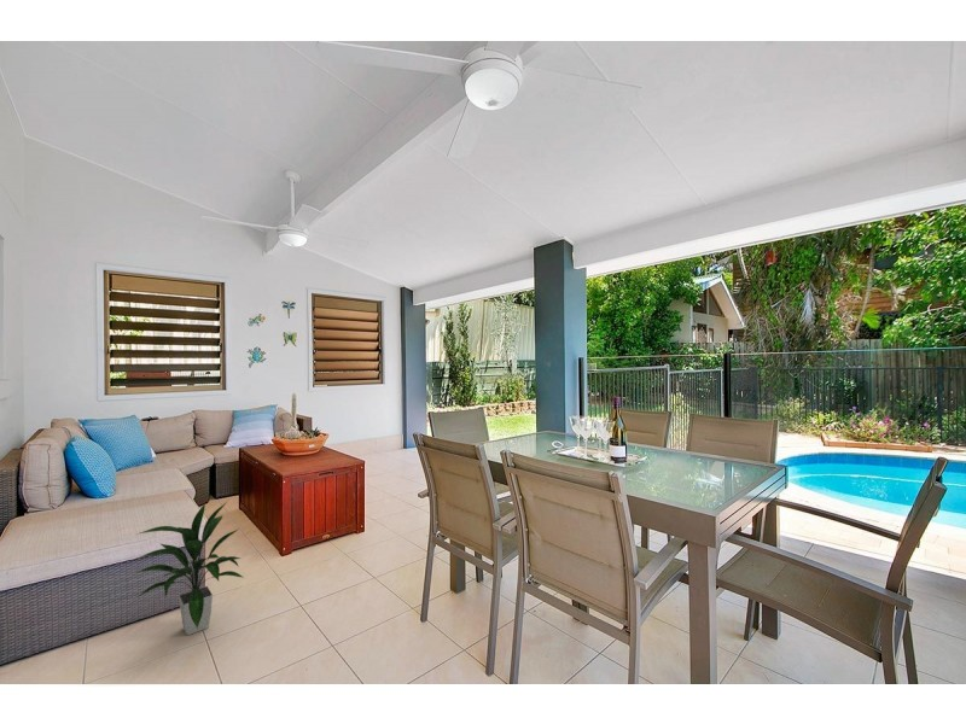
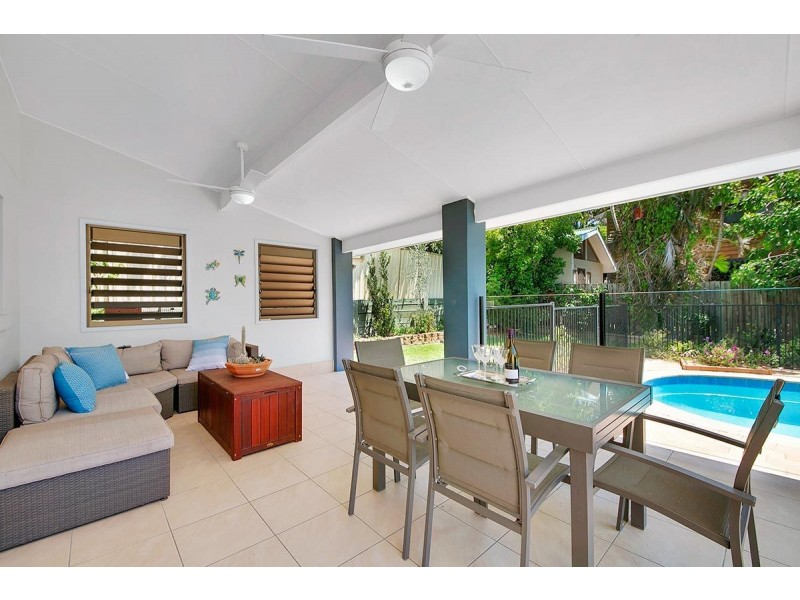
- indoor plant [132,501,245,636]
